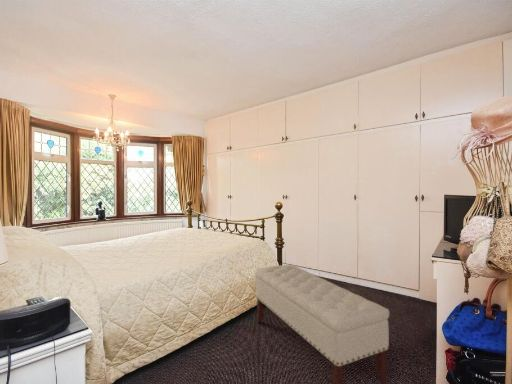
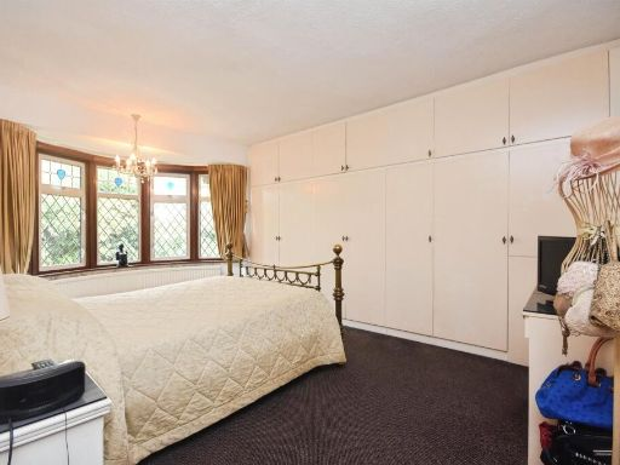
- bench [254,264,390,384]
